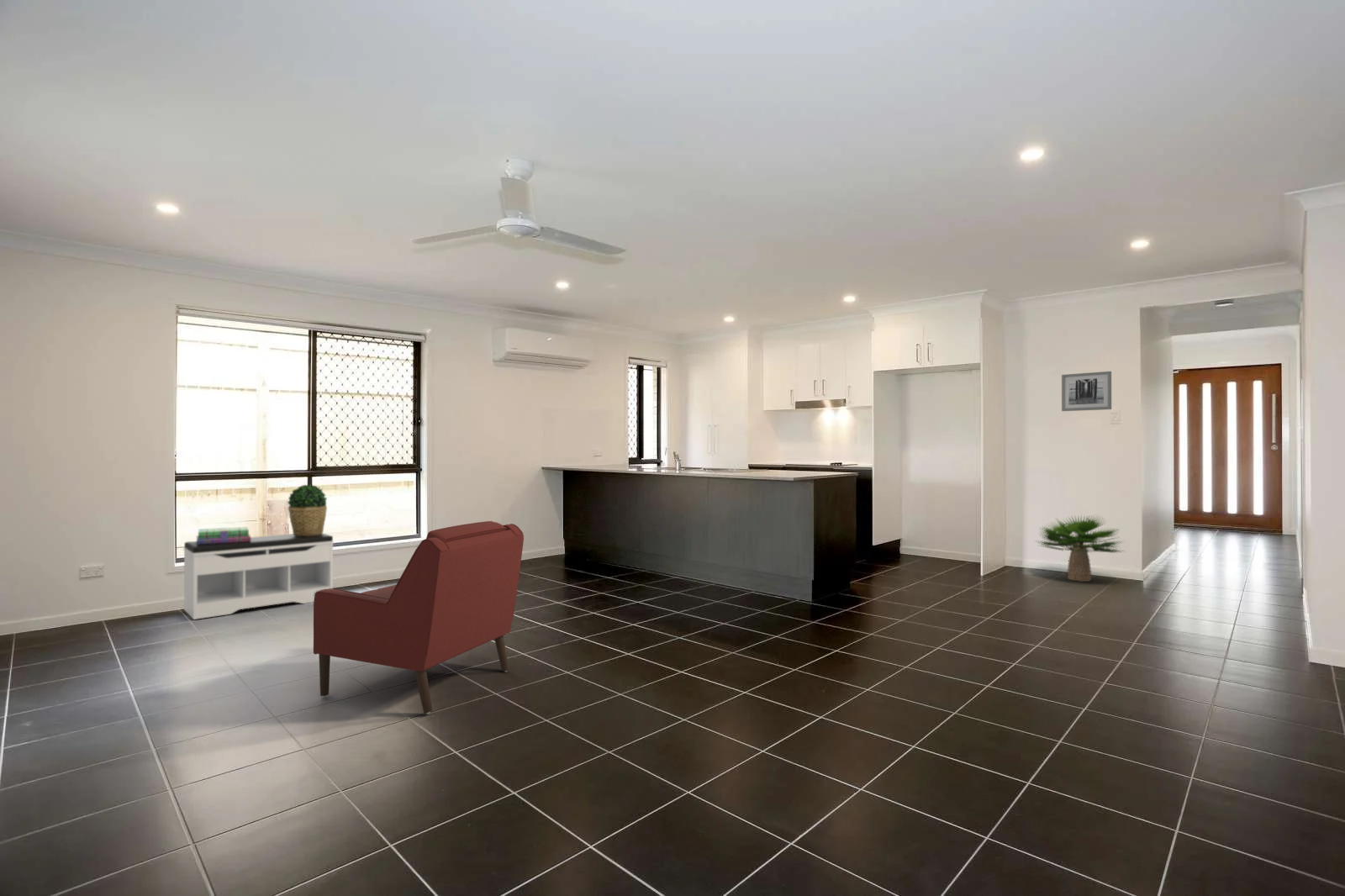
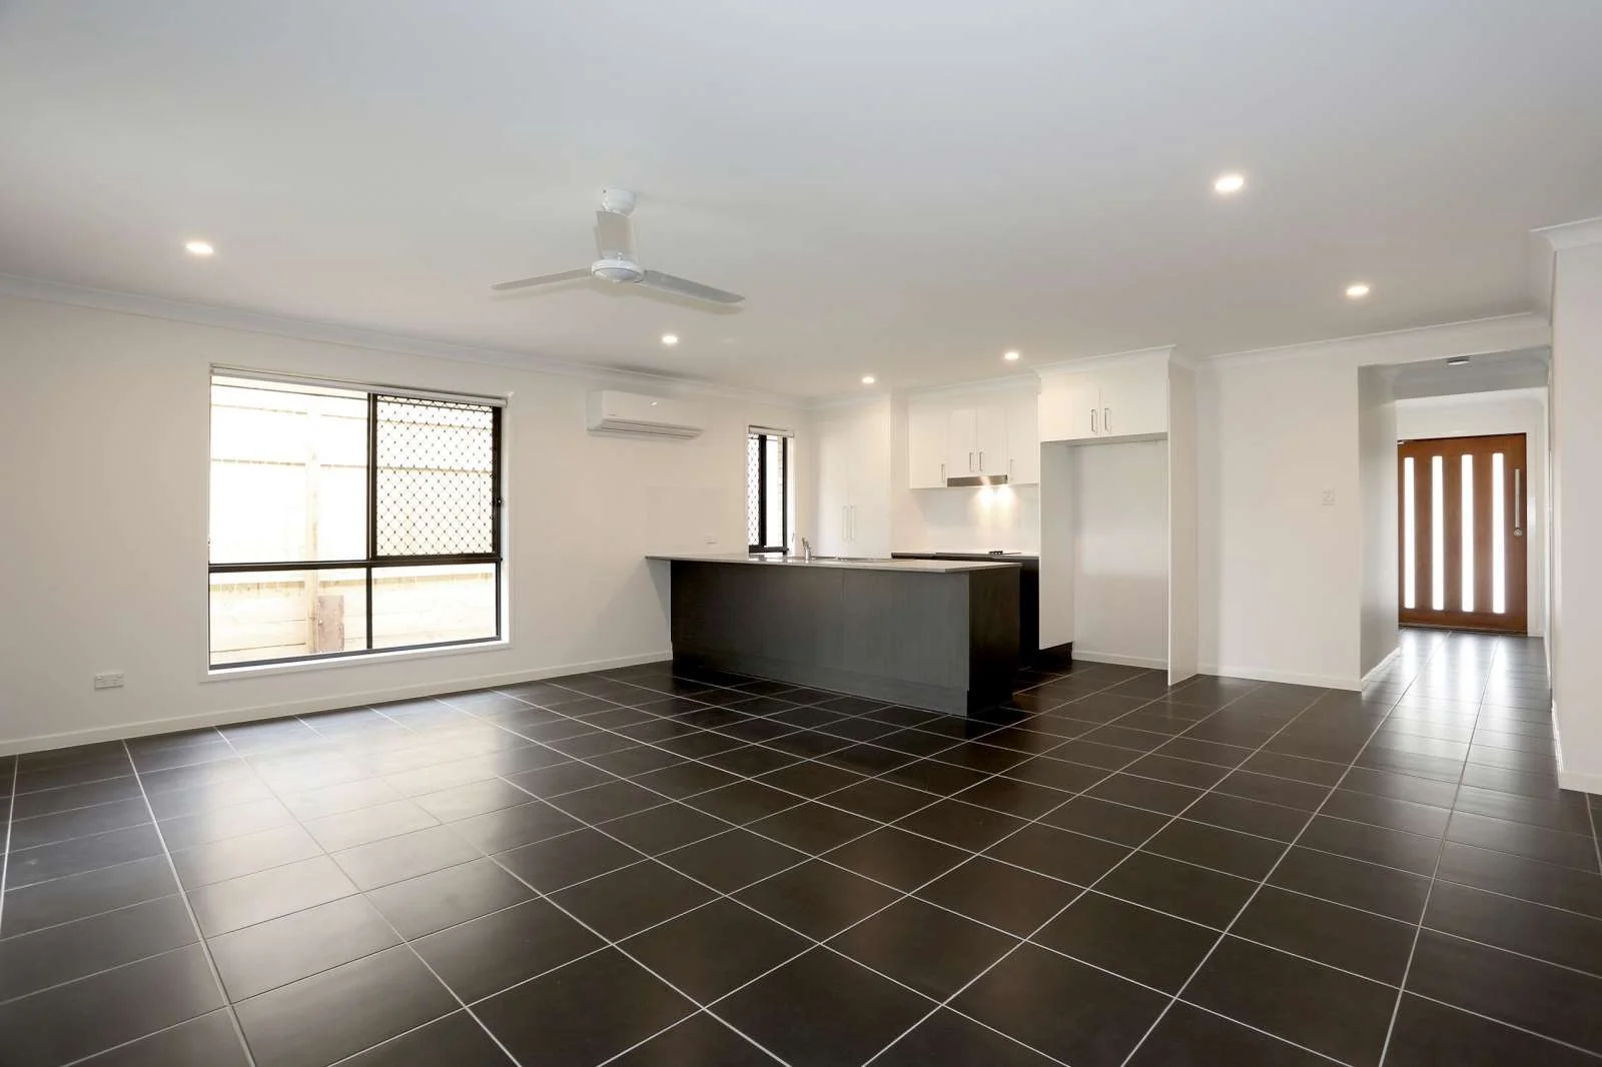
- bench [182,533,335,620]
- stack of books [196,526,251,545]
- wall art [1061,371,1112,412]
- potted plant [287,484,328,536]
- potted plant [1035,514,1125,582]
- chair [313,520,525,714]
